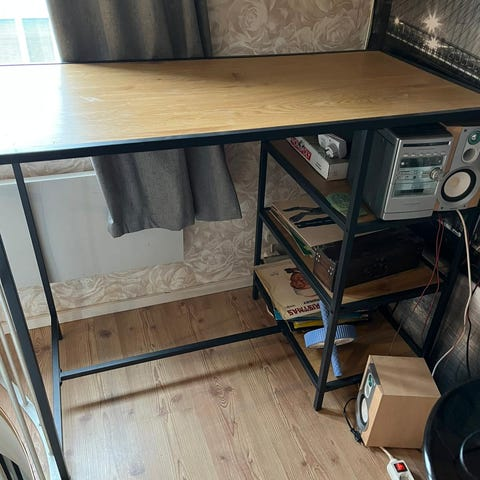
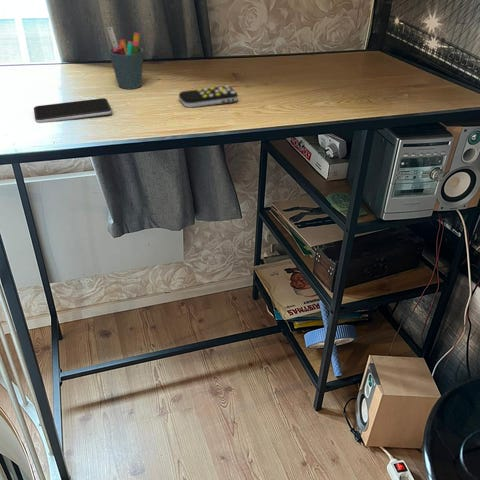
+ pen holder [106,26,144,90]
+ smartphone [33,97,113,124]
+ remote control [178,85,239,109]
